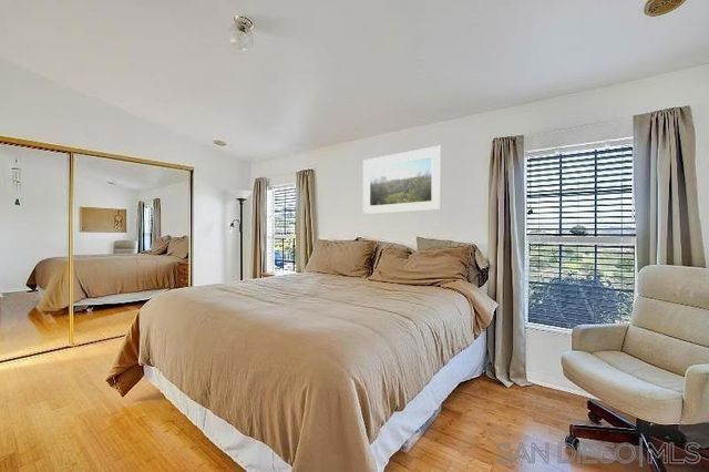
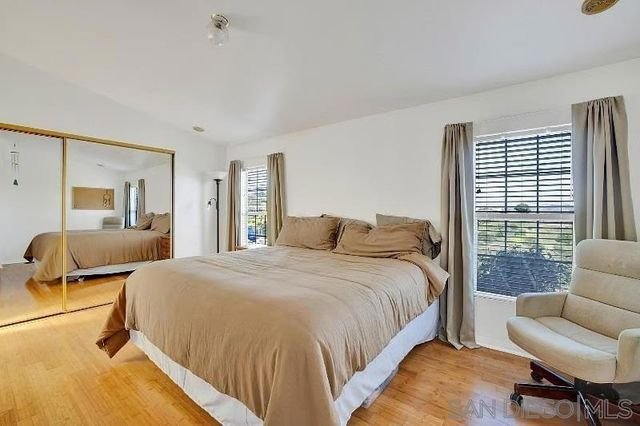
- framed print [362,145,442,216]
